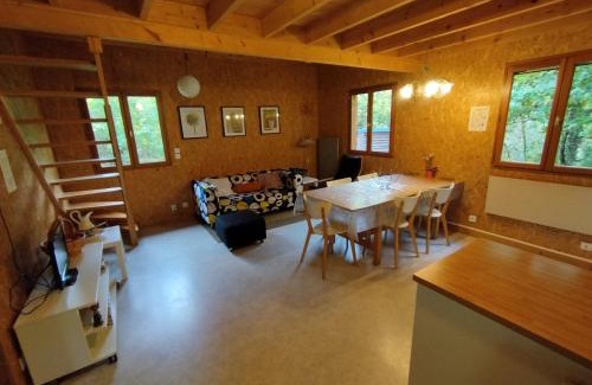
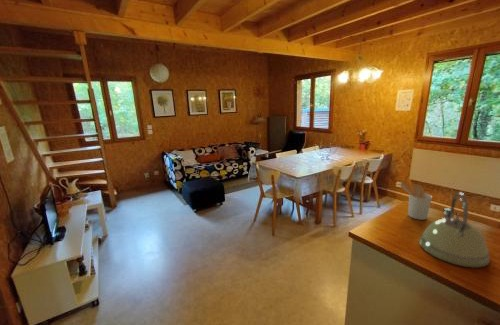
+ utensil holder [398,181,433,221]
+ kettle [418,191,491,269]
